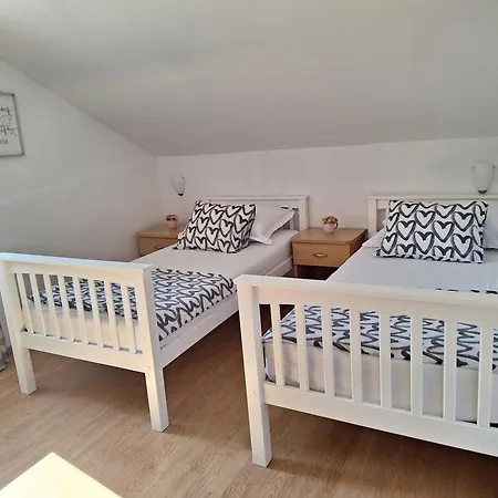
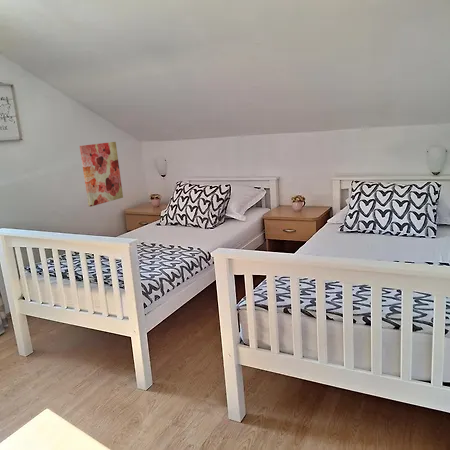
+ wall art [79,141,124,207]
